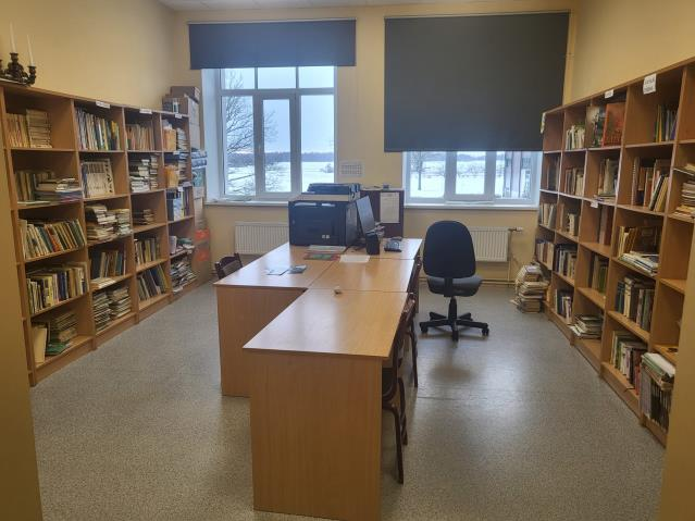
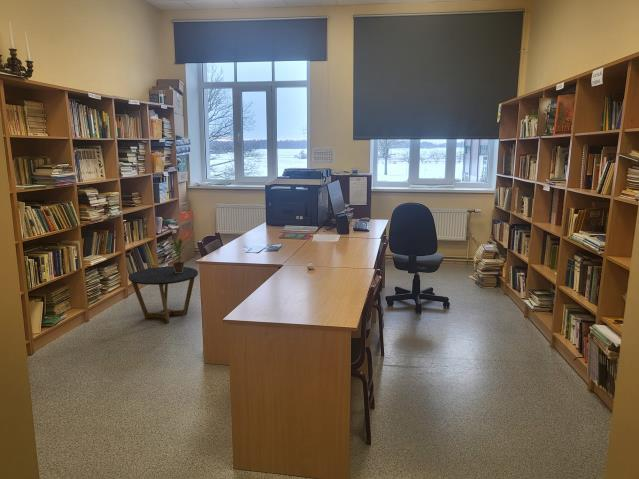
+ potted plant [168,232,194,273]
+ side table [128,265,199,324]
